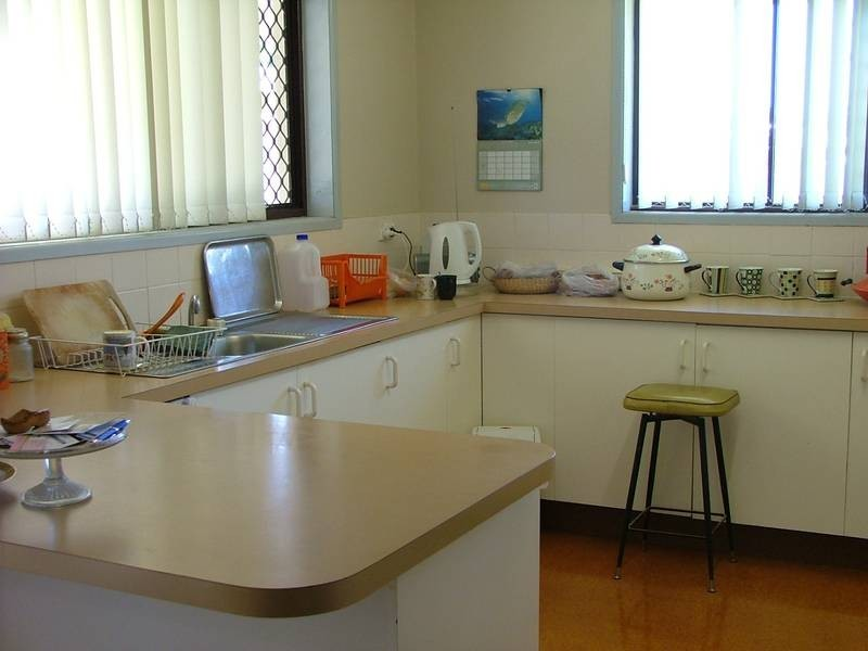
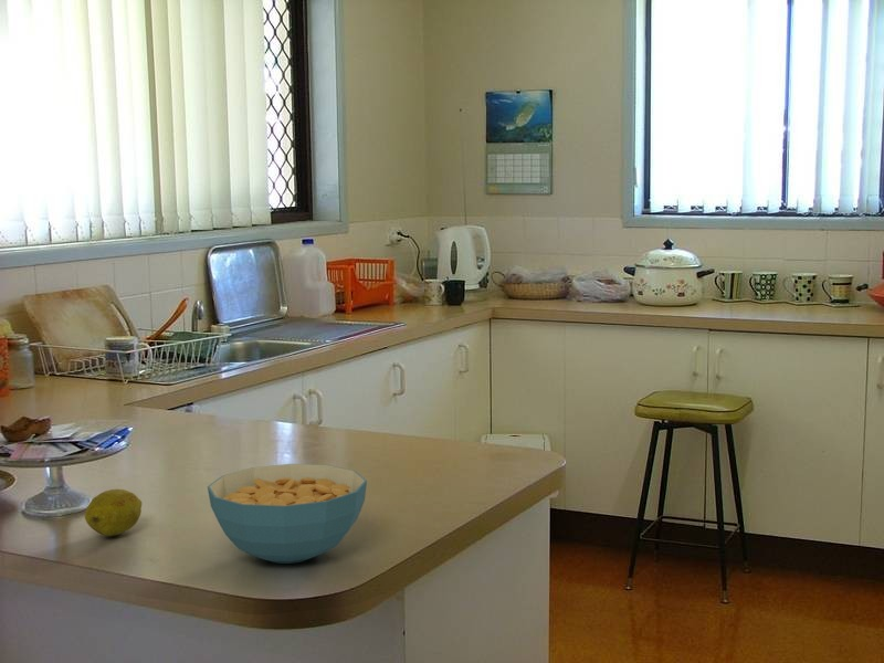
+ cereal bowl [207,463,368,565]
+ fruit [84,488,143,537]
